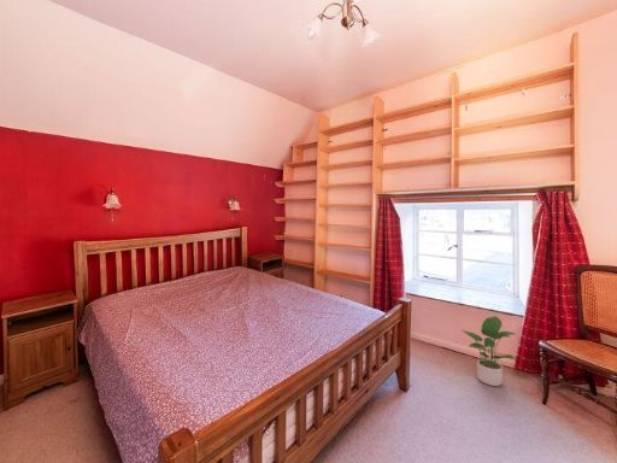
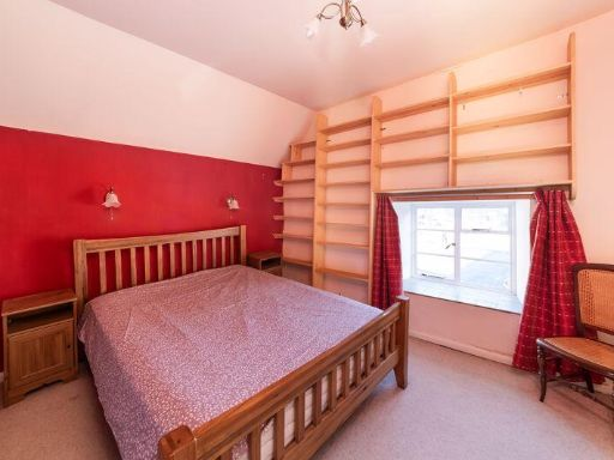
- potted plant [462,315,516,387]
